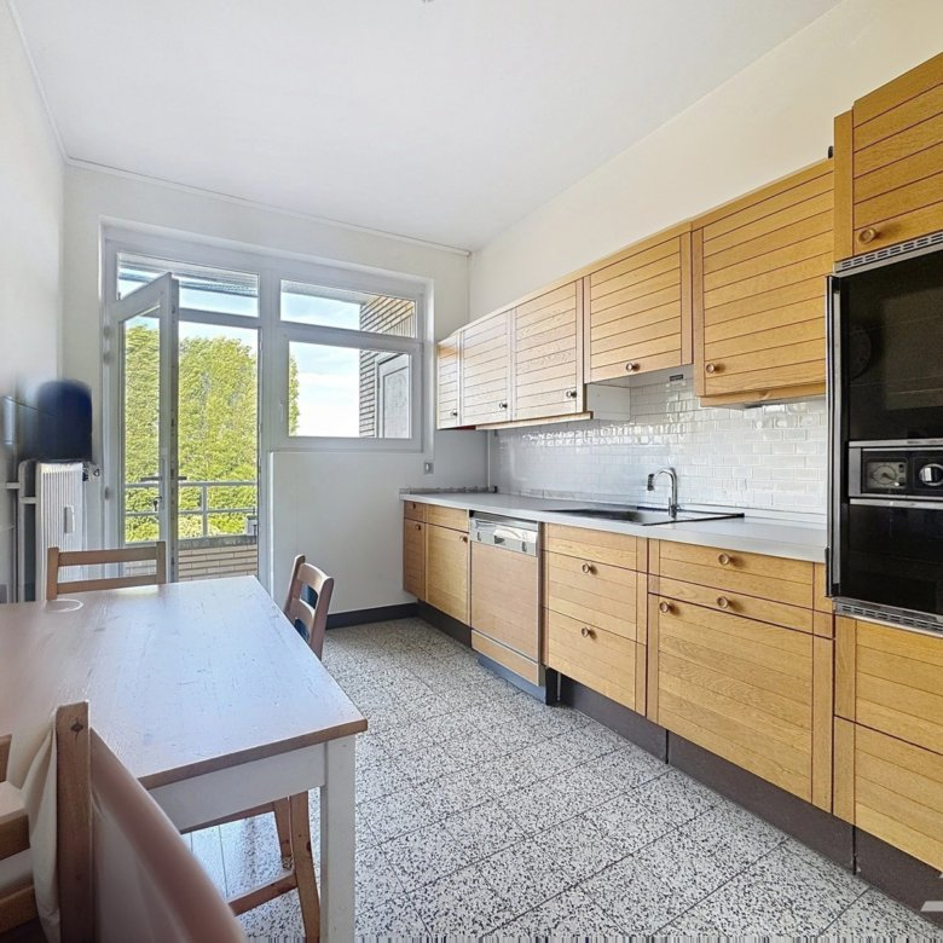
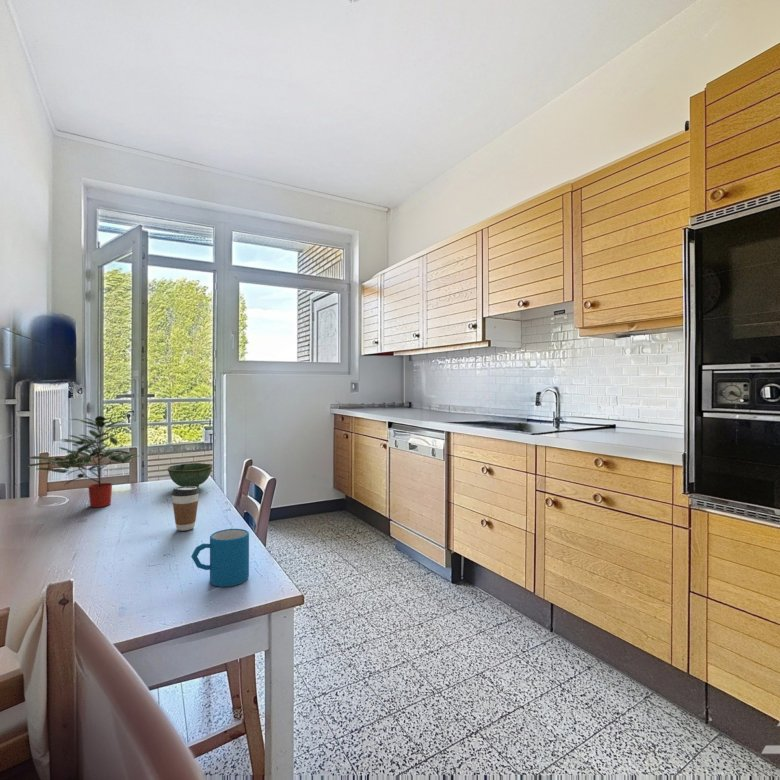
+ potted plant [24,415,139,508]
+ mug [190,528,250,588]
+ coffee cup [171,486,200,532]
+ bowl [167,462,214,489]
